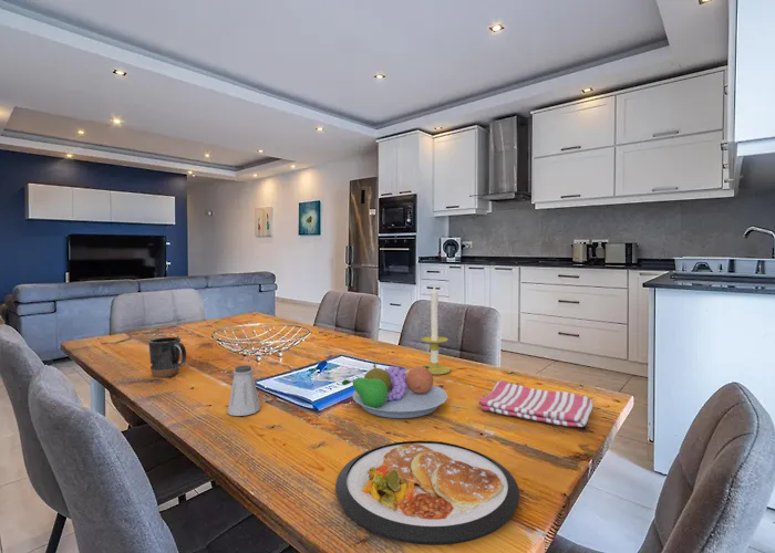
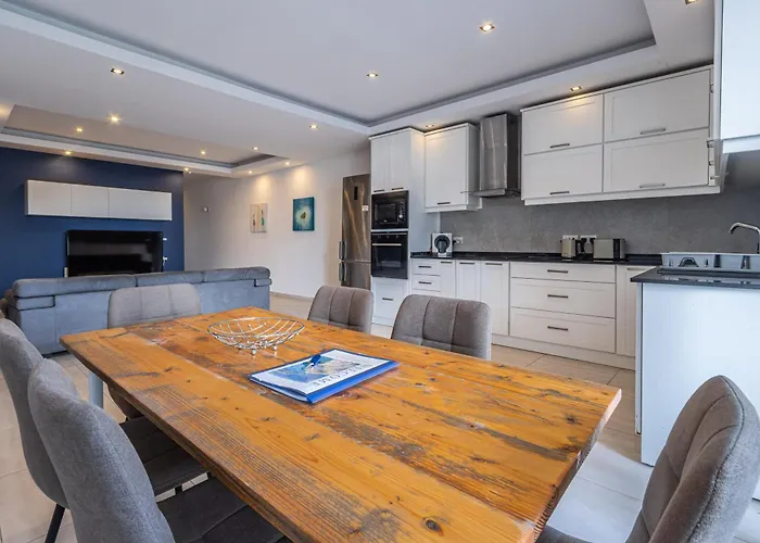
- dish [334,440,520,546]
- mug [148,335,187,378]
- fruit bowl [341,361,448,419]
- candle [420,283,452,376]
- saltshaker [226,364,261,417]
- dish towel [478,379,593,428]
